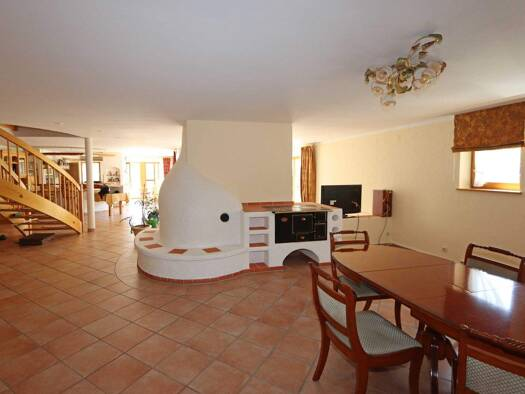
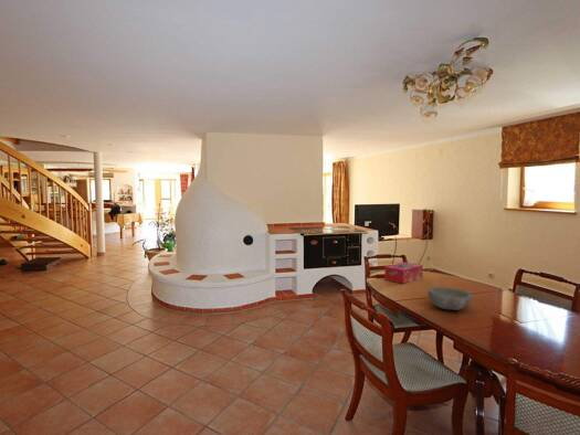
+ bowl [426,286,474,311]
+ tissue box [383,262,424,285]
